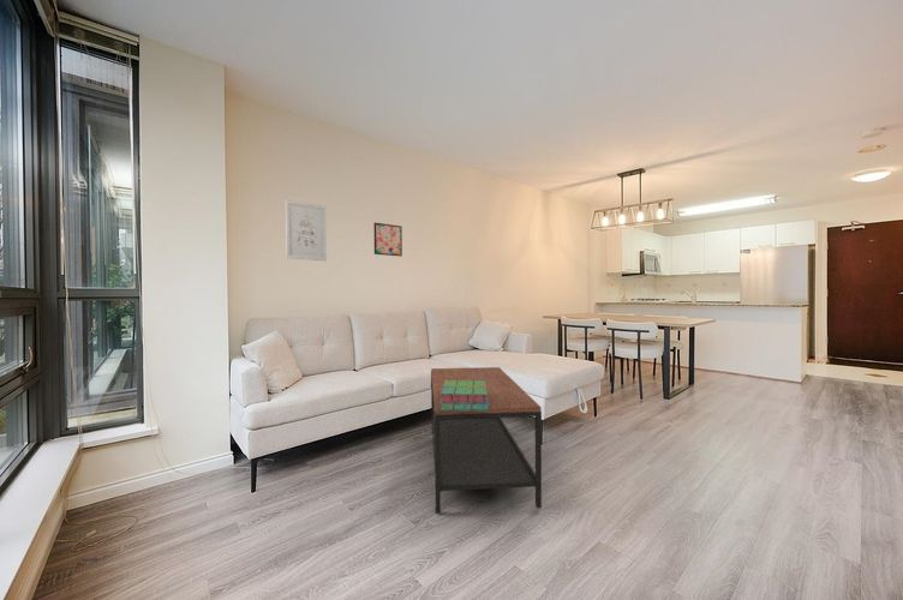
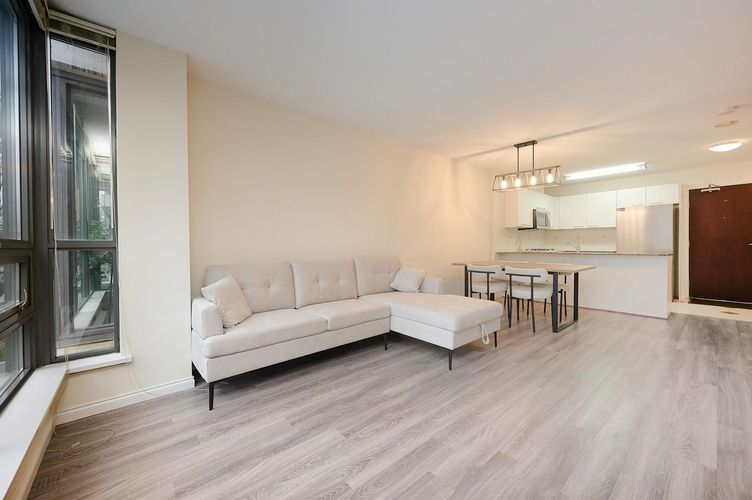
- wall art [285,199,328,262]
- coffee table [430,366,543,514]
- stack of books [439,380,490,410]
- wall art [373,222,403,258]
